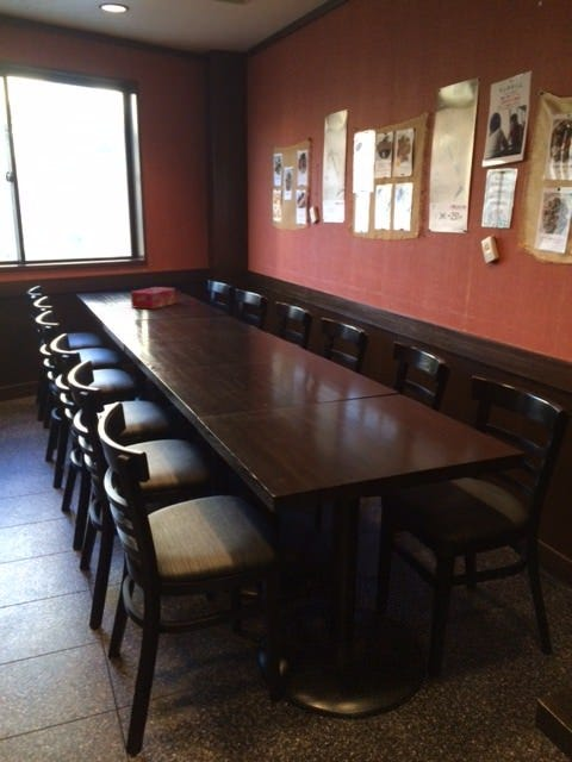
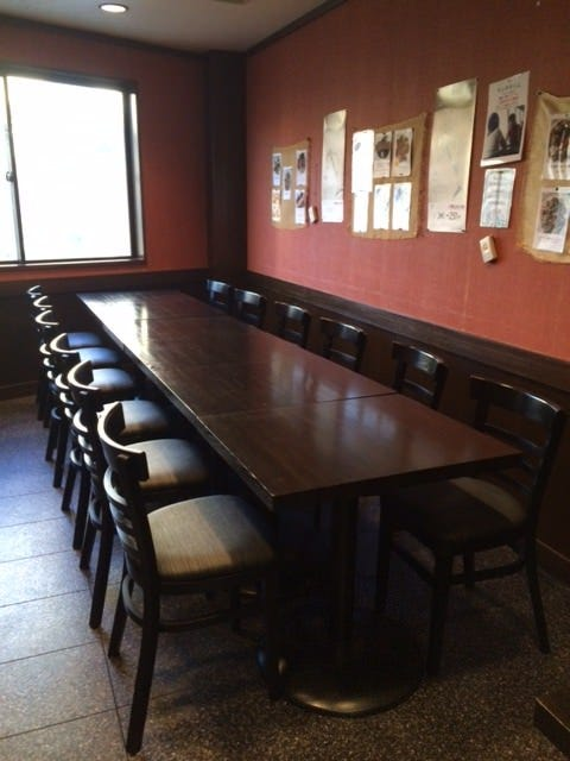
- tissue box [130,286,176,311]
